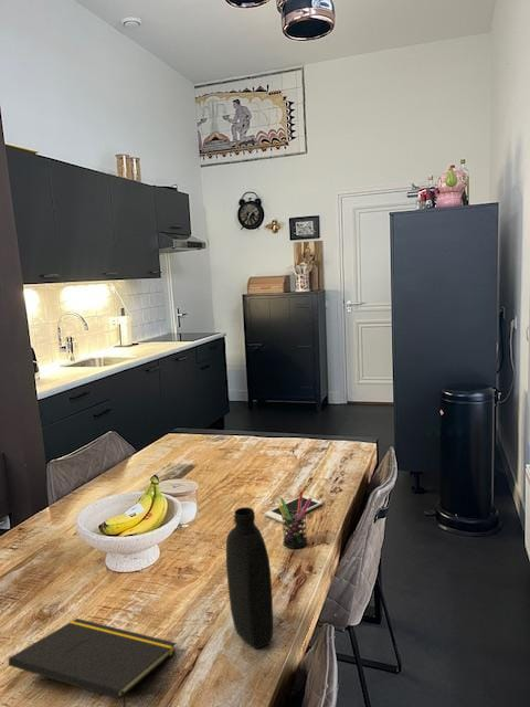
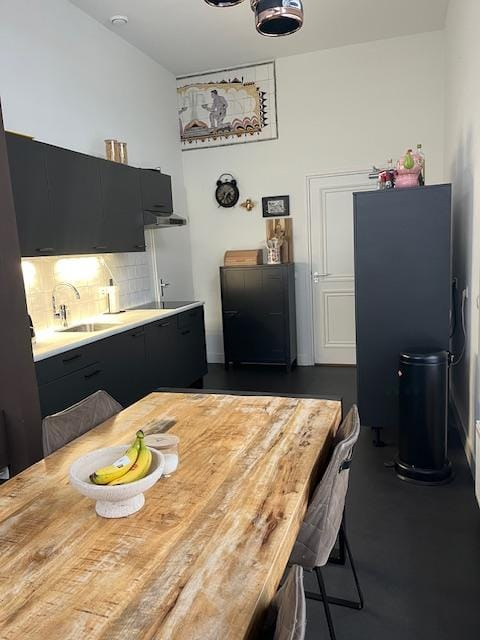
- pen holder [278,490,312,549]
- notepad [8,618,177,707]
- cell phone [264,494,324,524]
- bottle [225,506,274,650]
